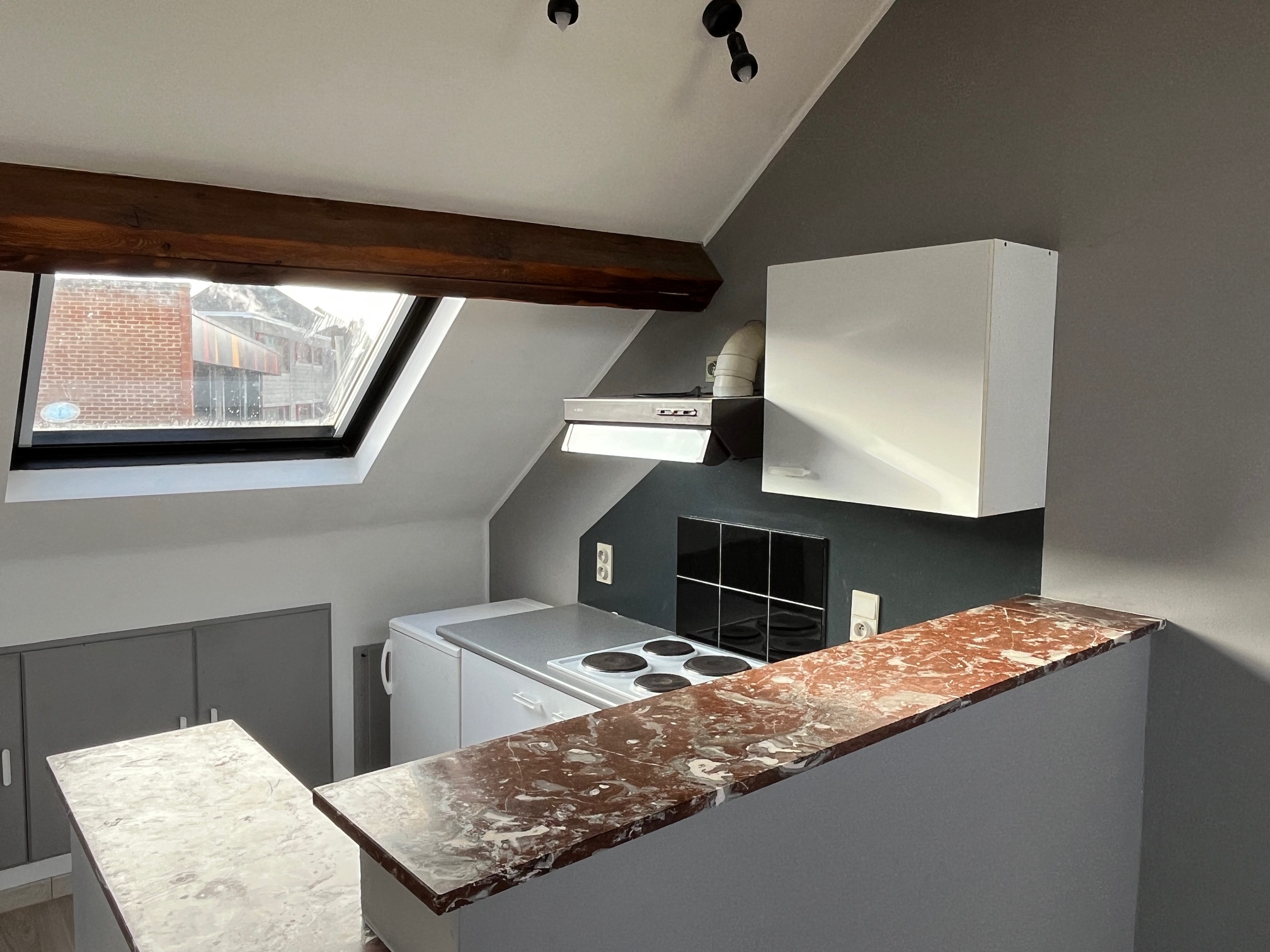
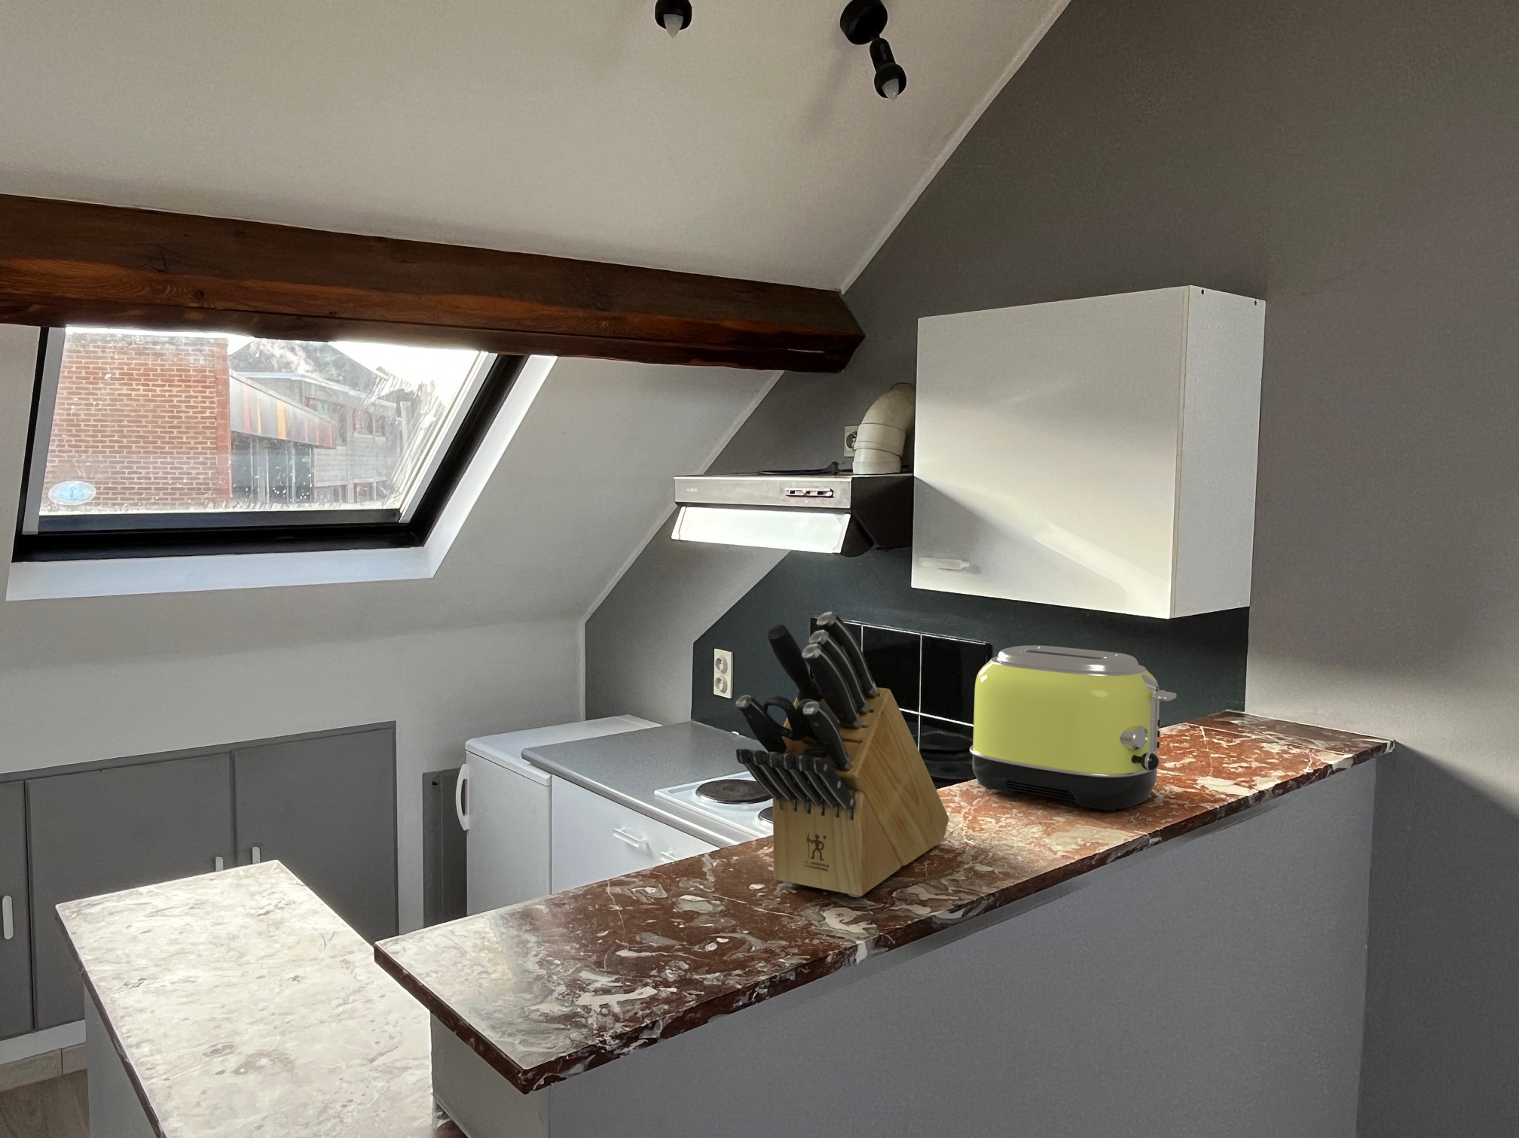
+ knife block [734,611,950,898]
+ toaster [969,644,1177,812]
